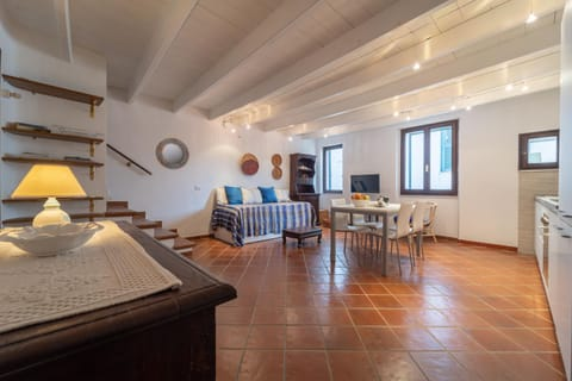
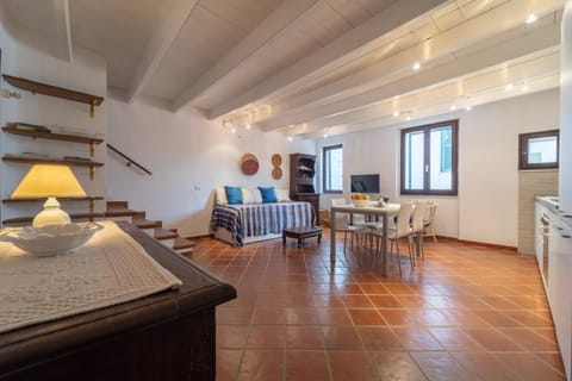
- home mirror [155,137,191,170]
